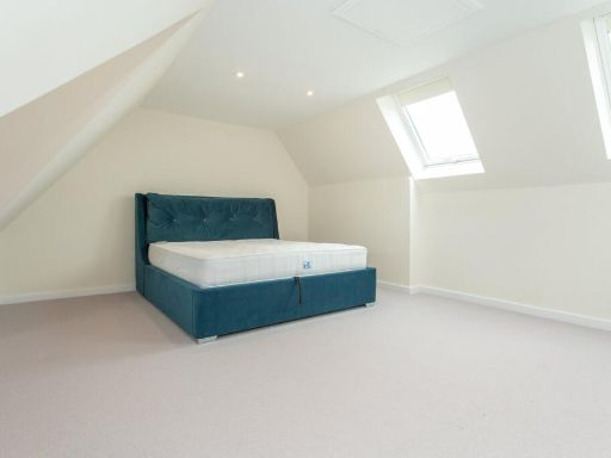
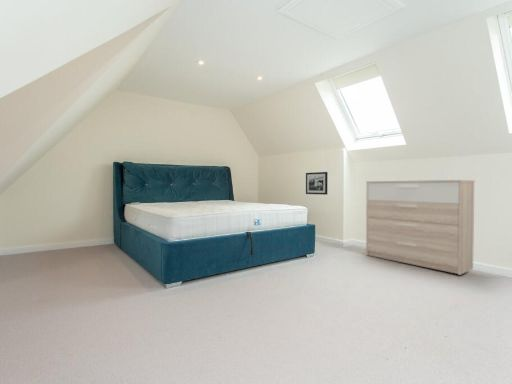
+ picture frame [305,171,329,196]
+ sideboard [365,179,476,276]
